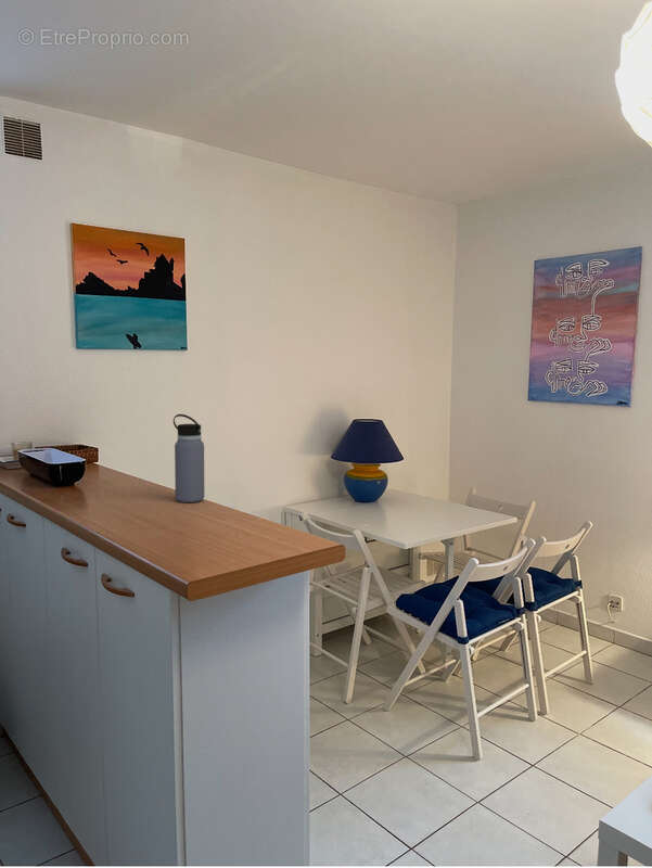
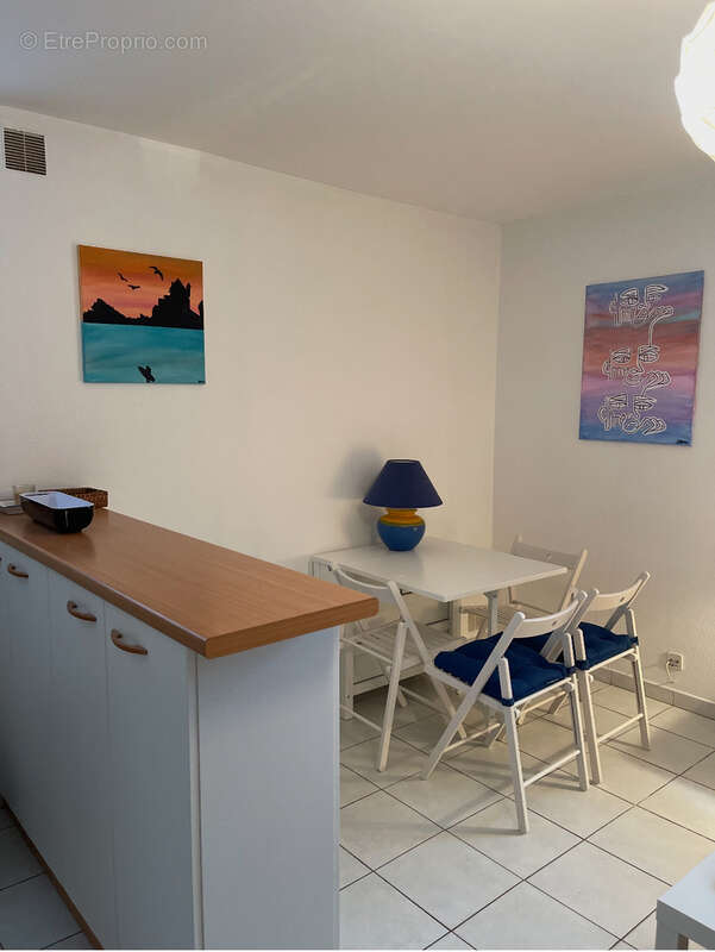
- water bottle [172,413,205,503]
